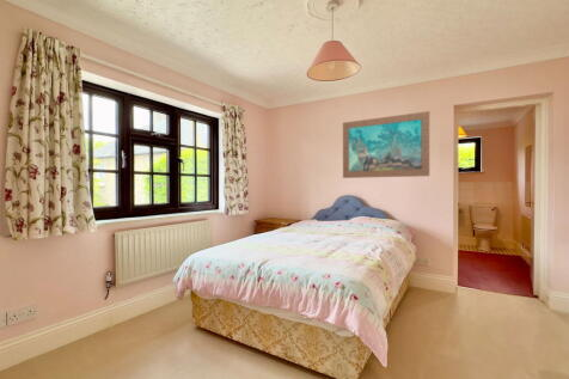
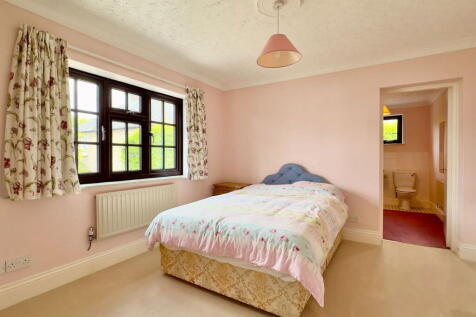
- wall art [342,110,430,179]
